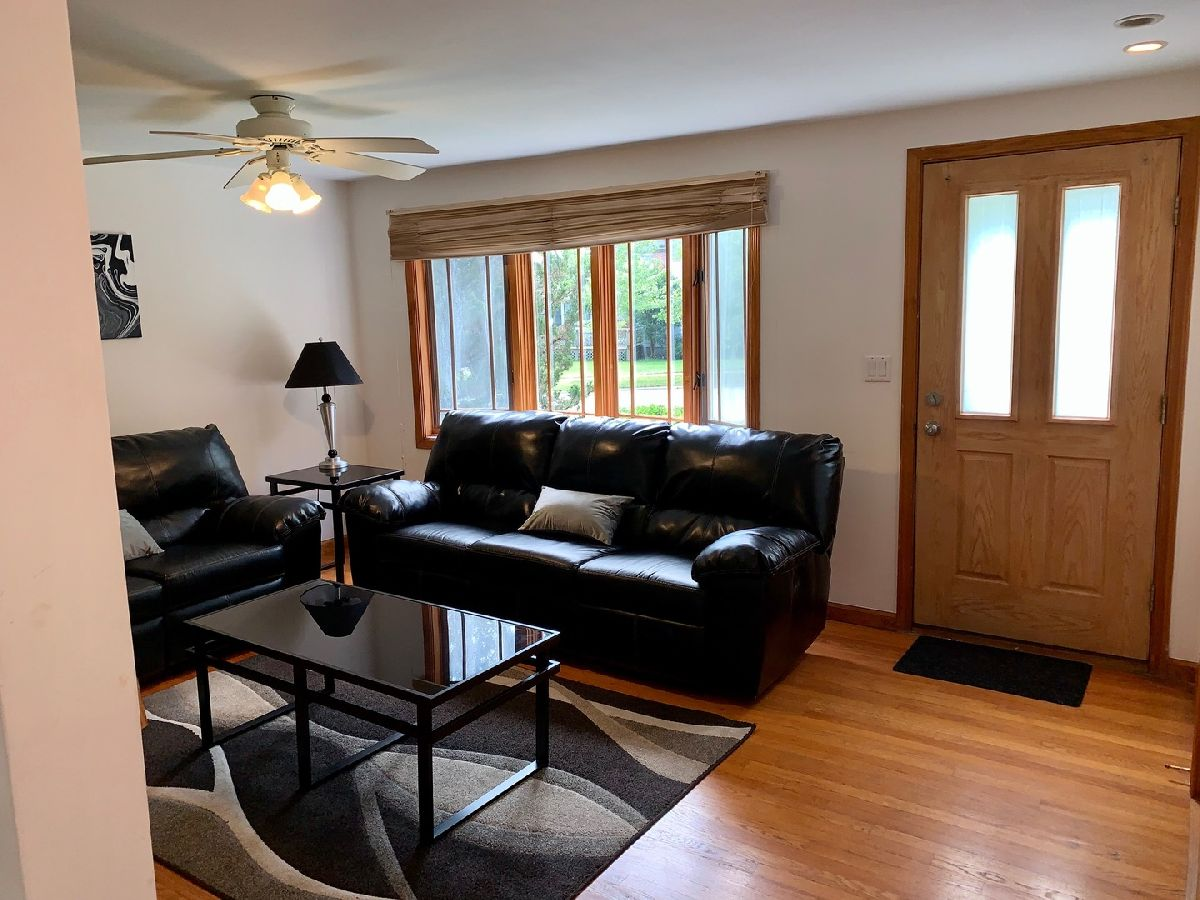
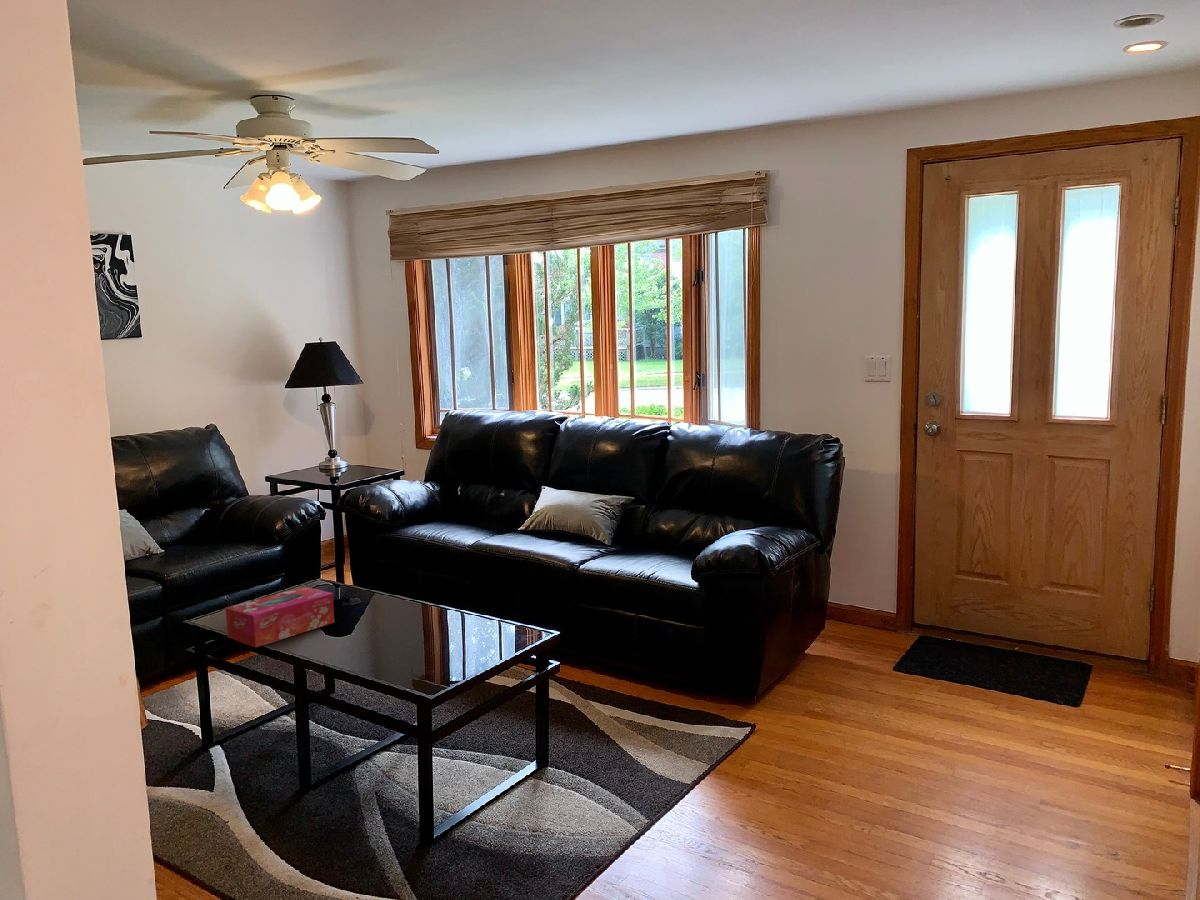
+ tissue box [225,586,335,648]
